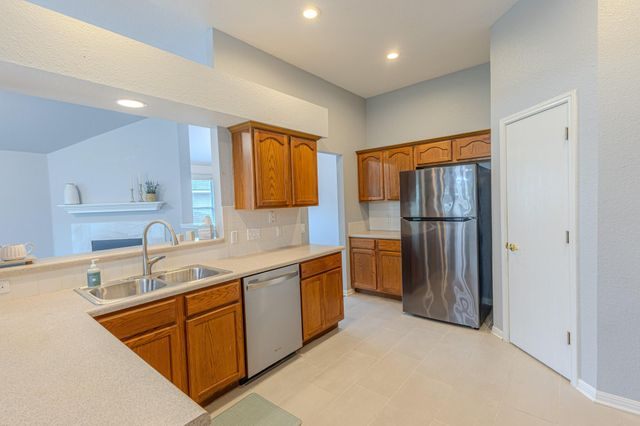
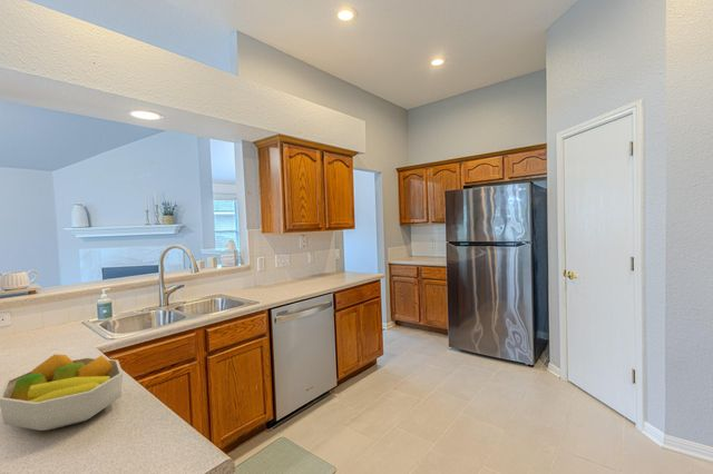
+ fruit bowl [0,354,124,432]
